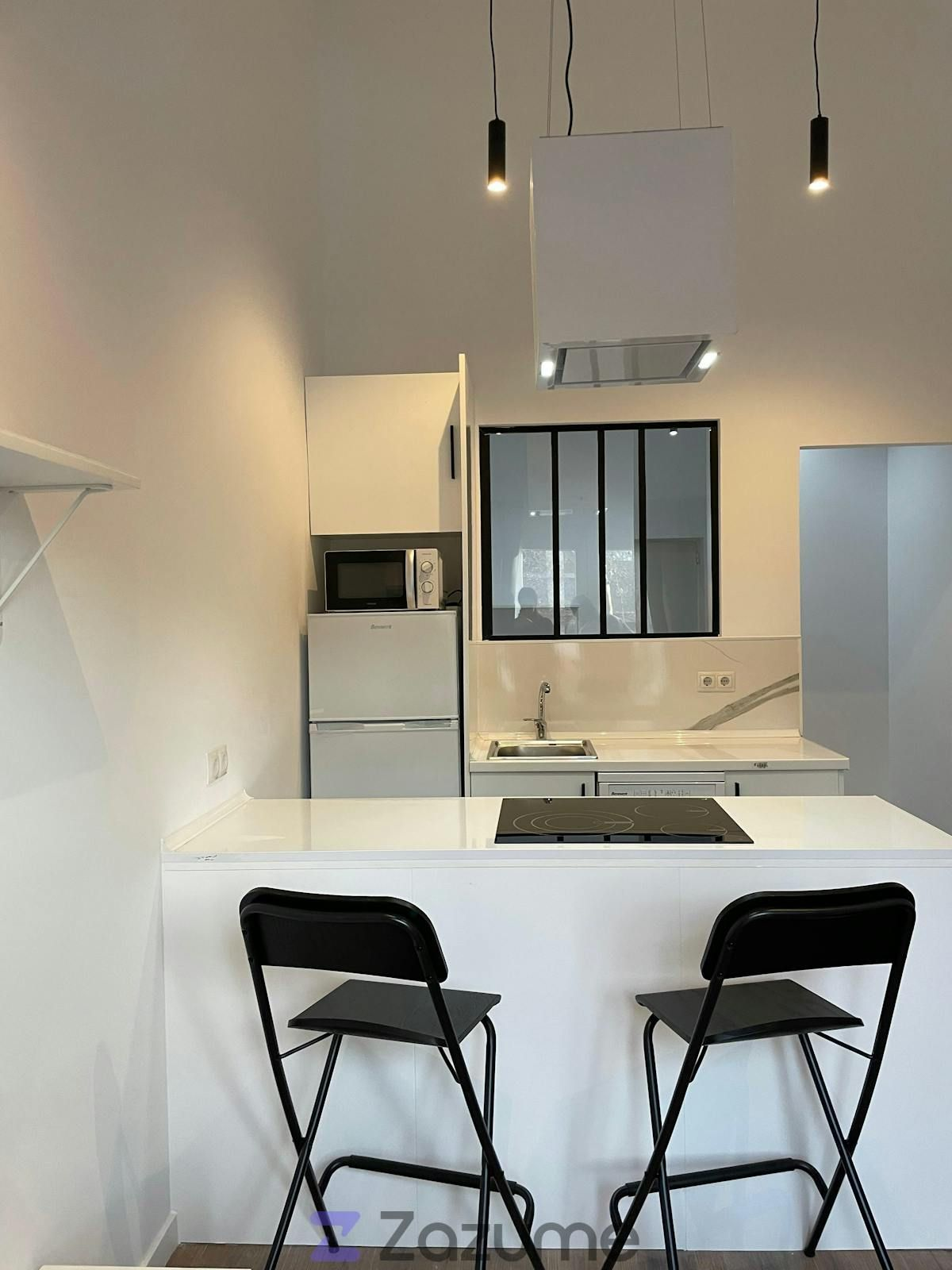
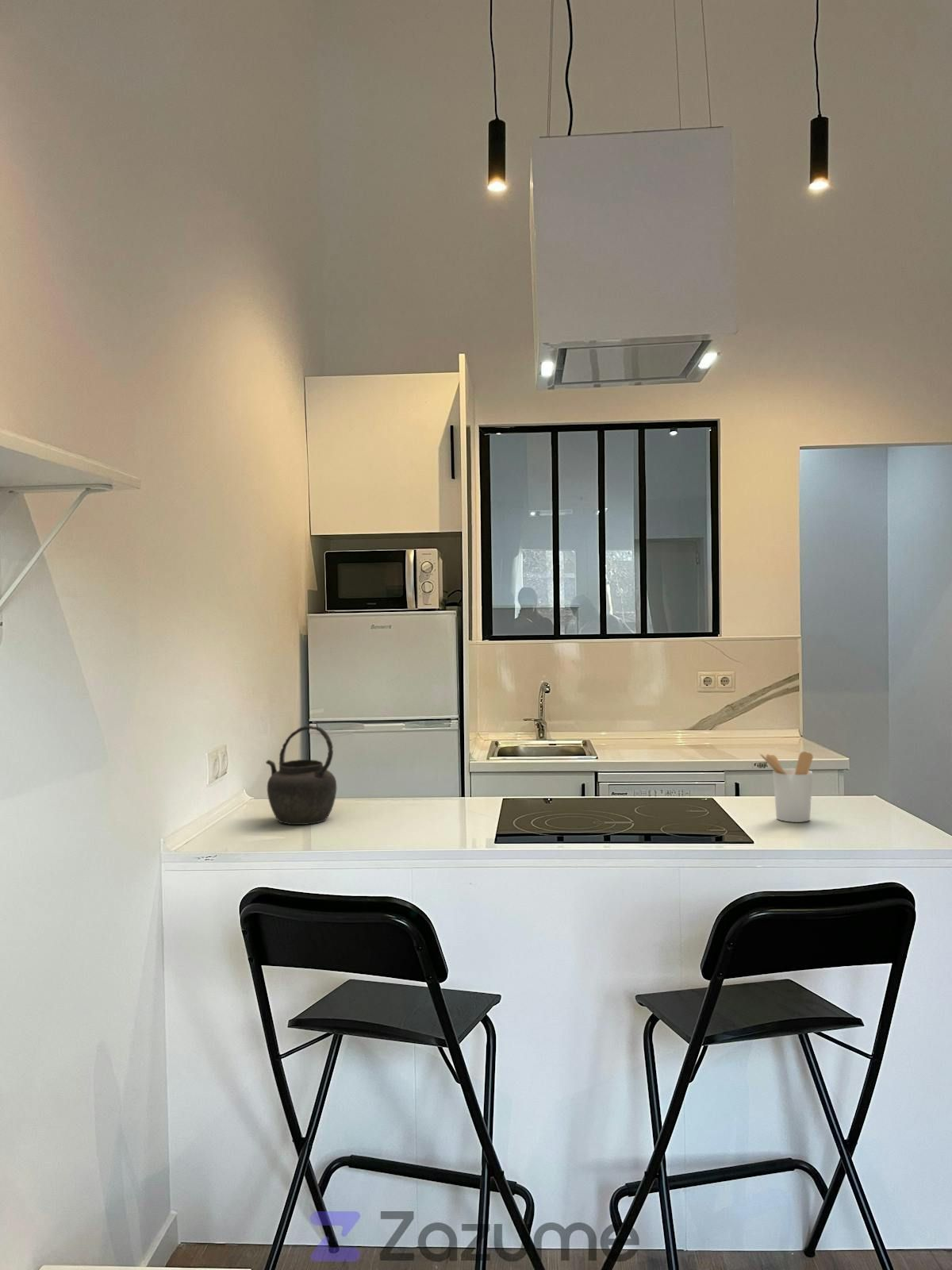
+ utensil holder [758,751,814,823]
+ kettle [265,725,337,825]
